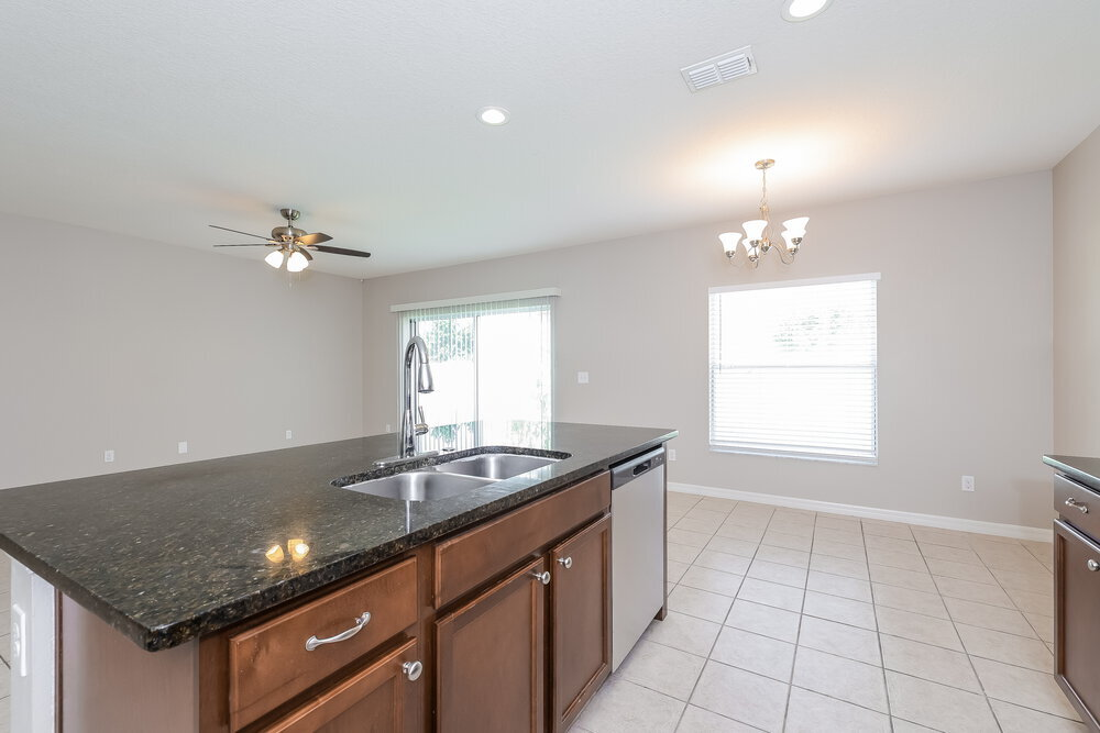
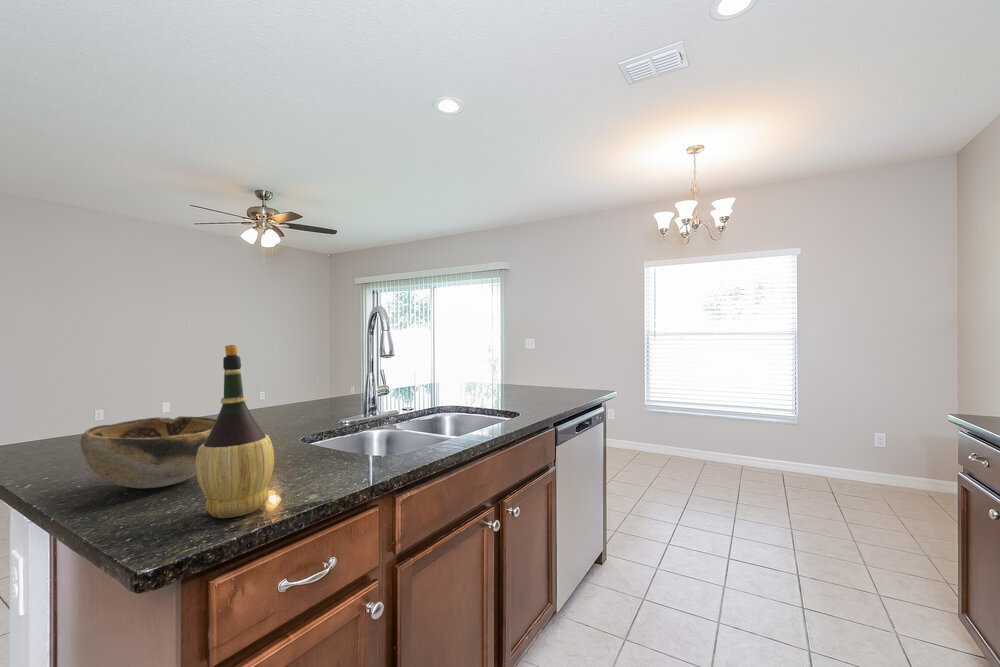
+ decorative bowl [80,415,217,489]
+ wine bottle [195,344,275,519]
